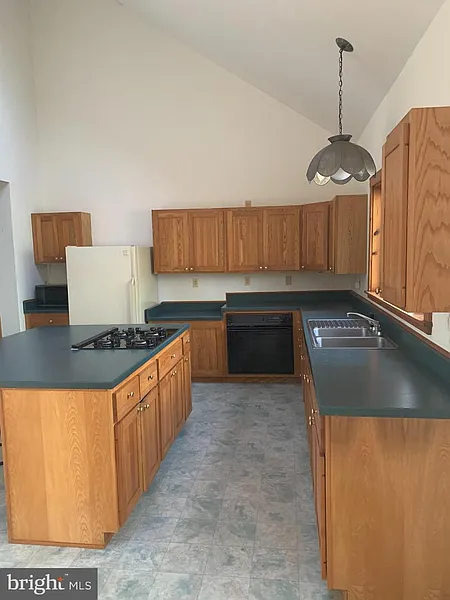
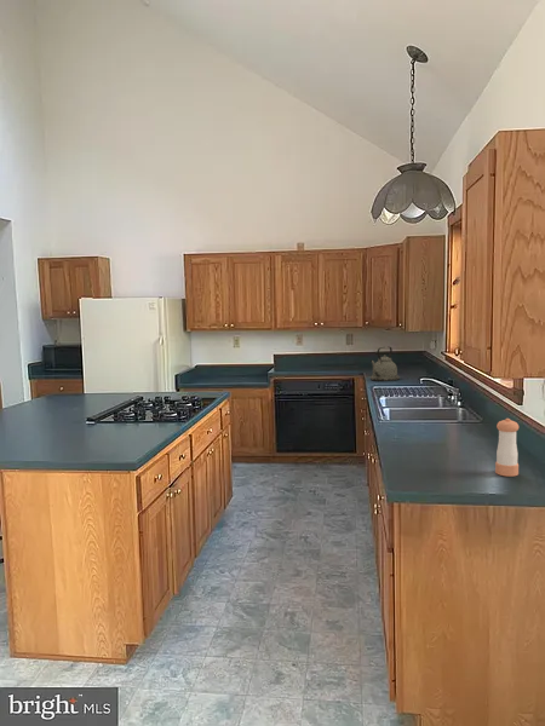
+ kettle [369,346,401,382]
+ pepper shaker [494,417,520,478]
